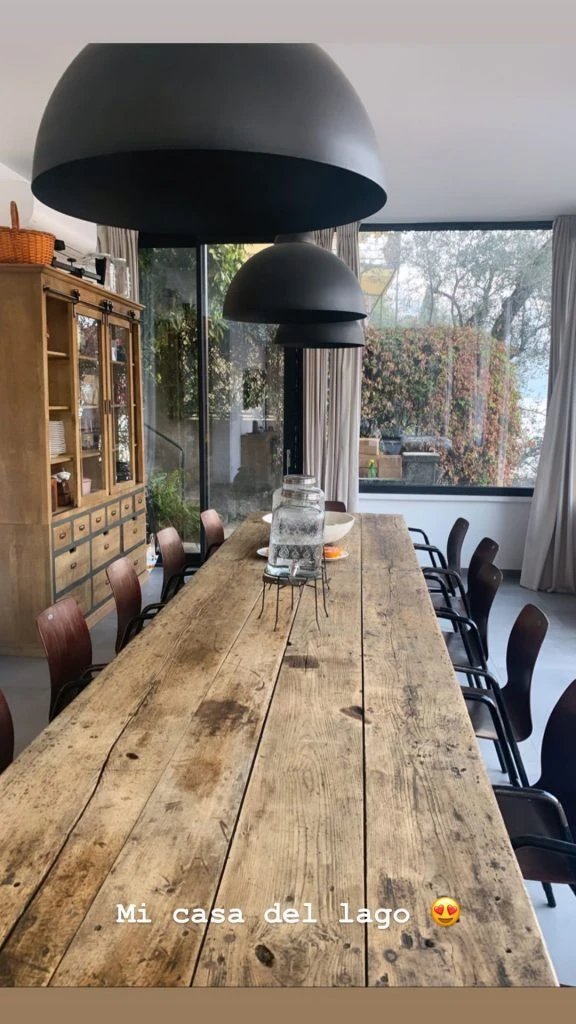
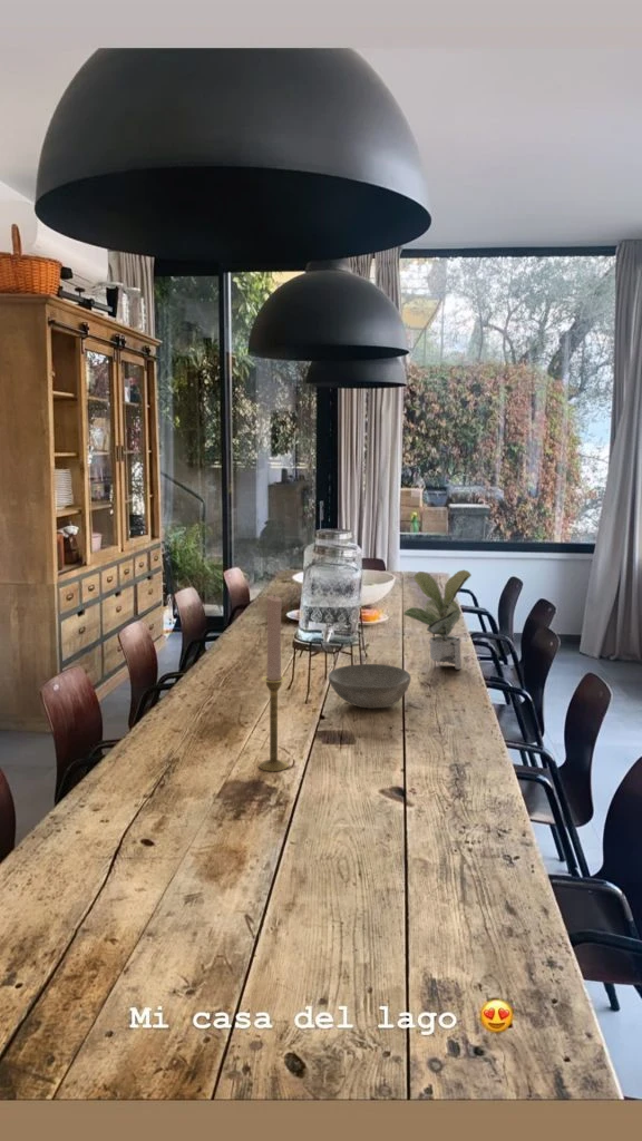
+ candlestick [257,594,290,772]
+ bowl [328,663,412,709]
+ potted plant [402,569,473,671]
